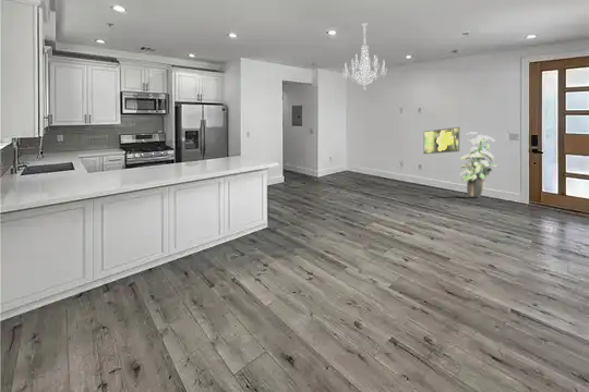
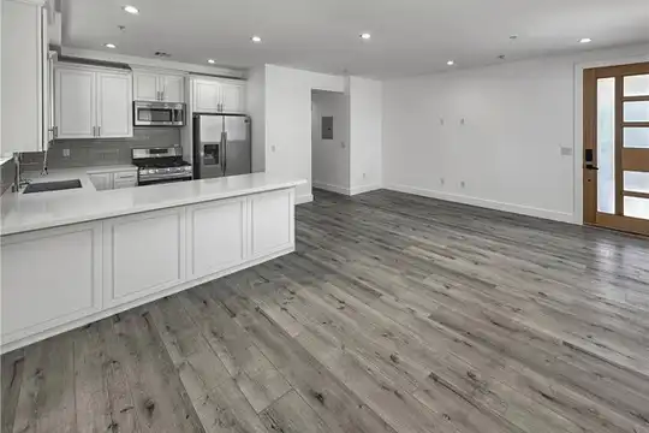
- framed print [423,126,461,155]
- indoor plant [457,131,500,199]
- chandelier [342,22,386,90]
